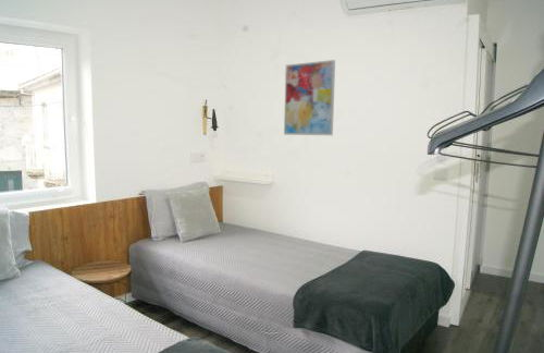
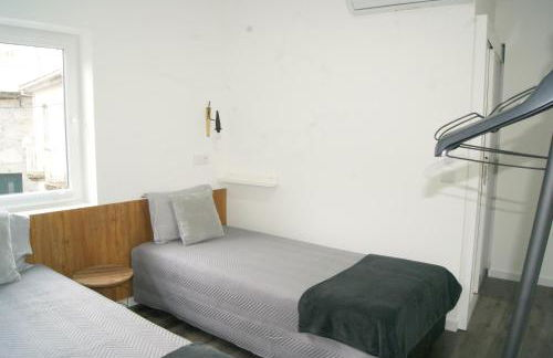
- wall art [283,59,336,136]
